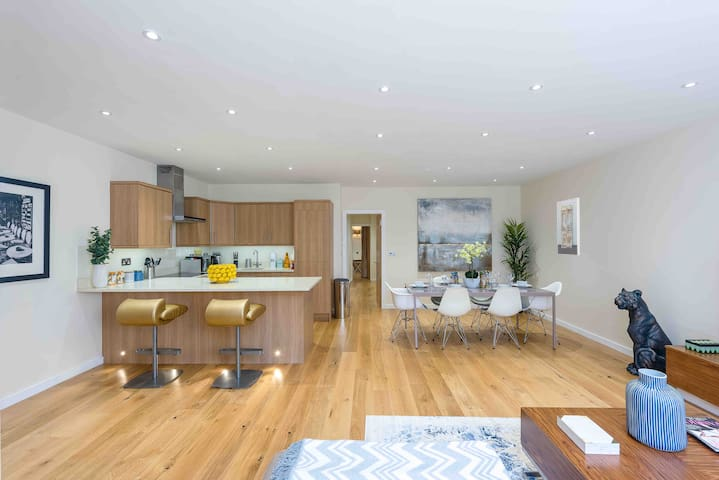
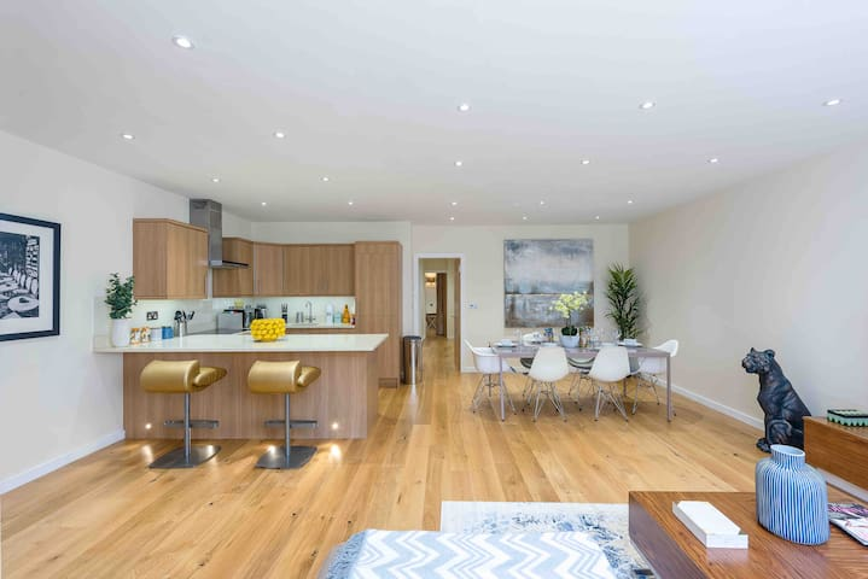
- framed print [556,197,581,256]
